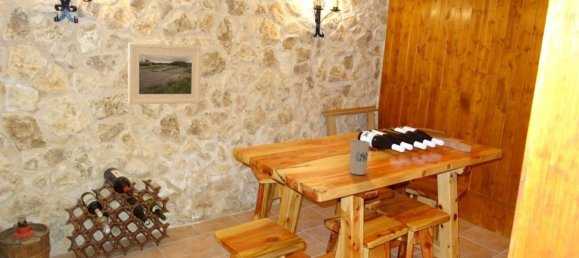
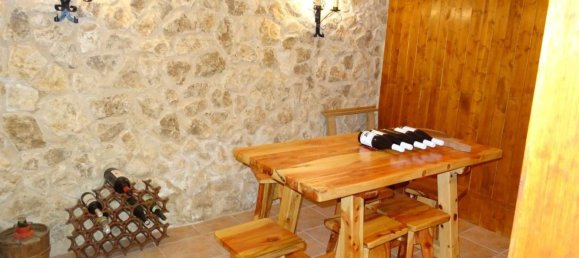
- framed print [127,41,202,105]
- cup [349,139,371,176]
